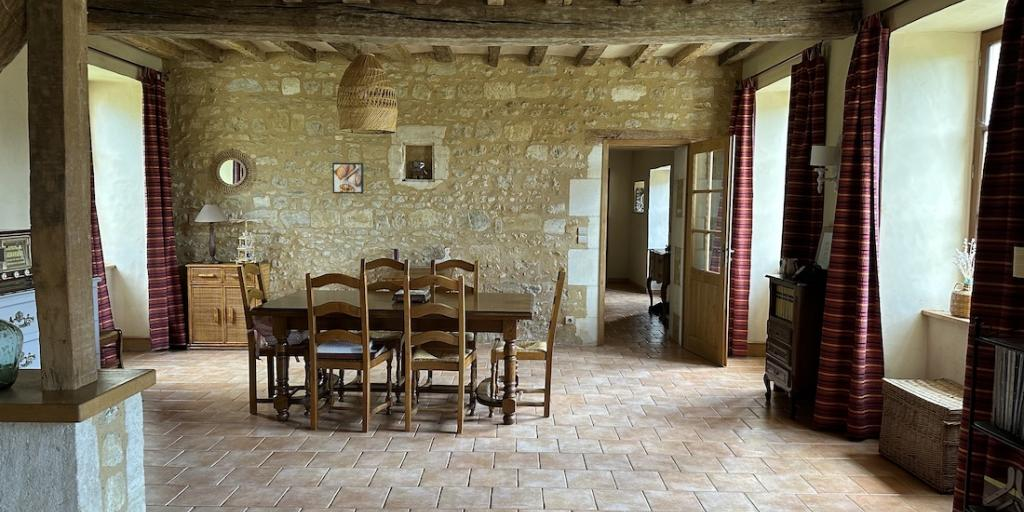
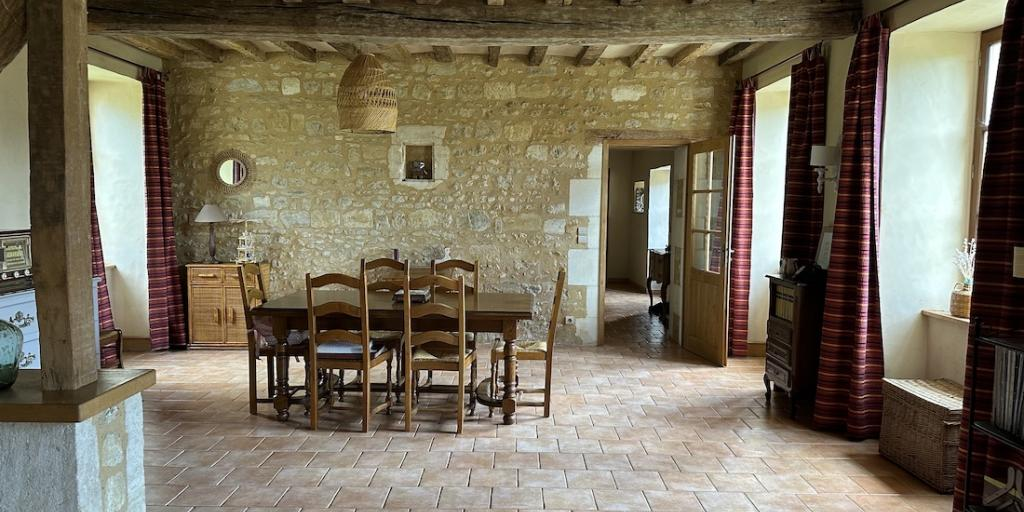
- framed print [331,162,365,195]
